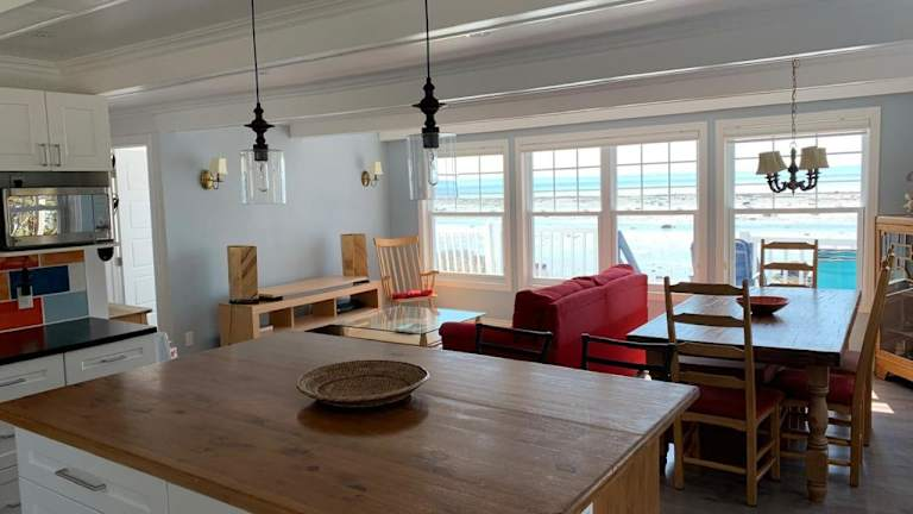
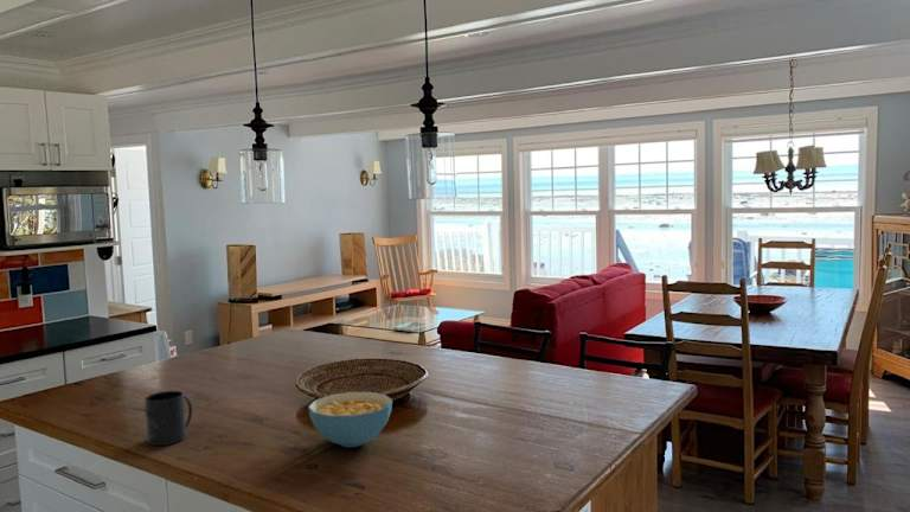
+ cereal bowl [307,391,393,448]
+ mug [143,390,193,447]
